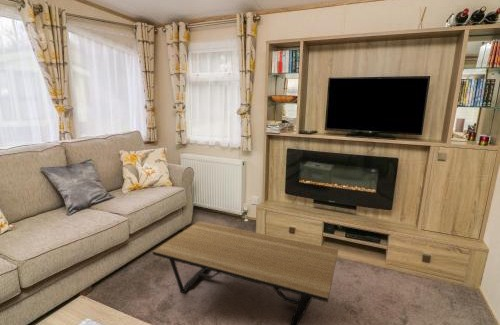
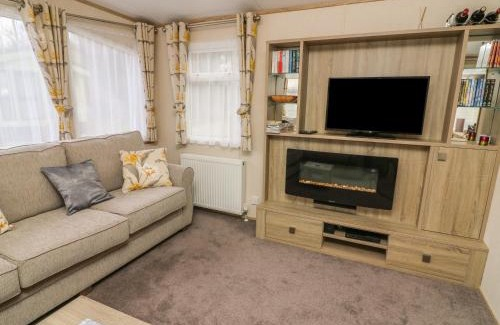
- coffee table [152,220,339,325]
